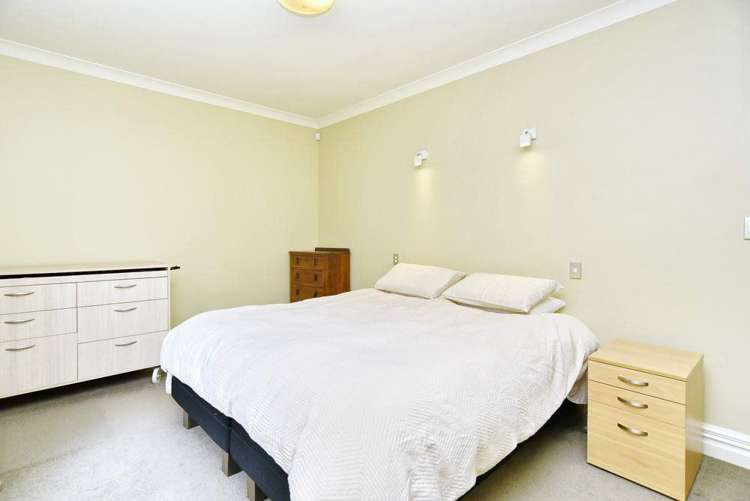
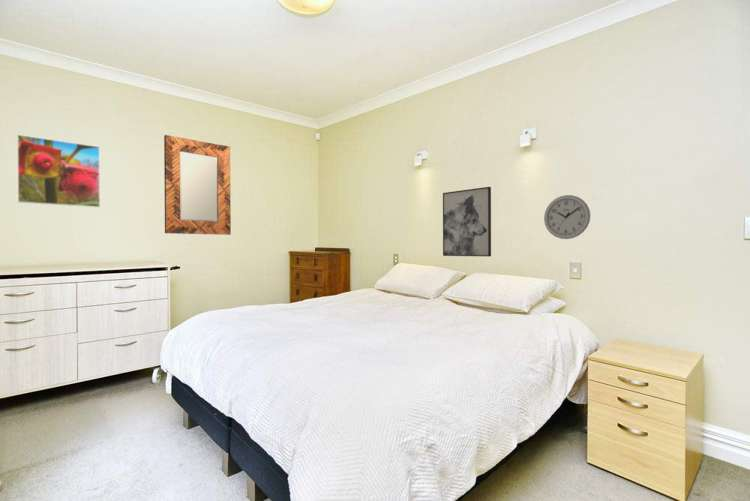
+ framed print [16,134,101,208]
+ home mirror [163,134,232,236]
+ wall clock [543,194,591,240]
+ wall art [442,186,492,257]
